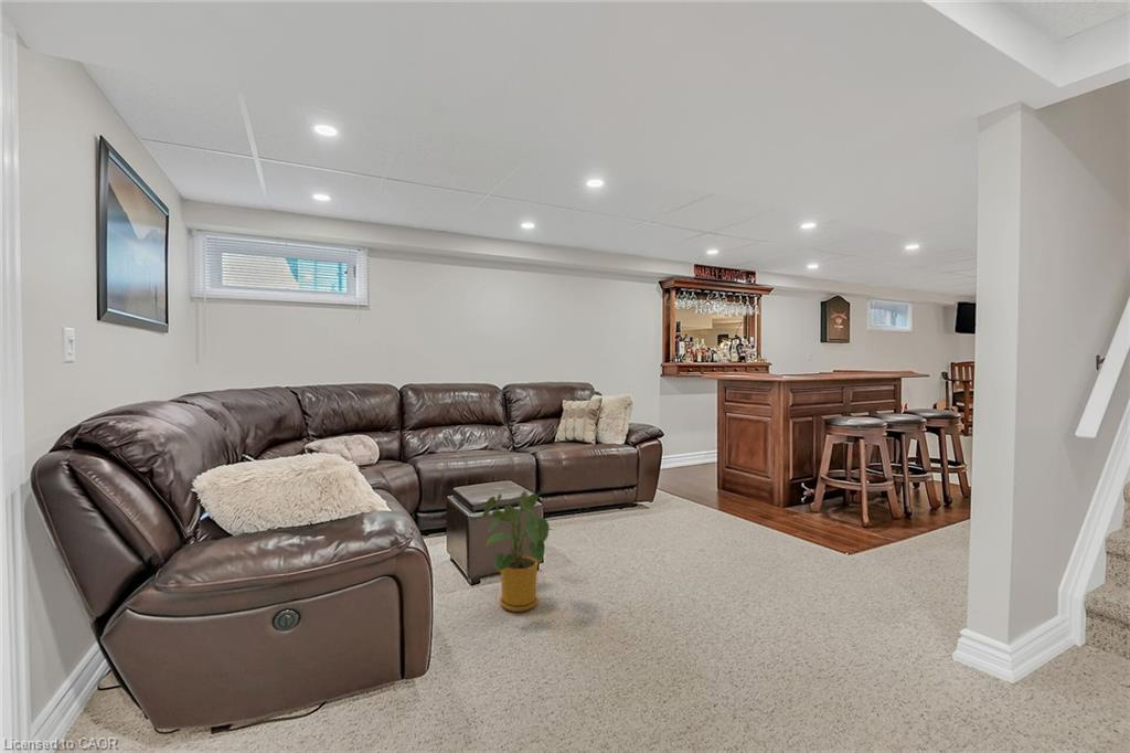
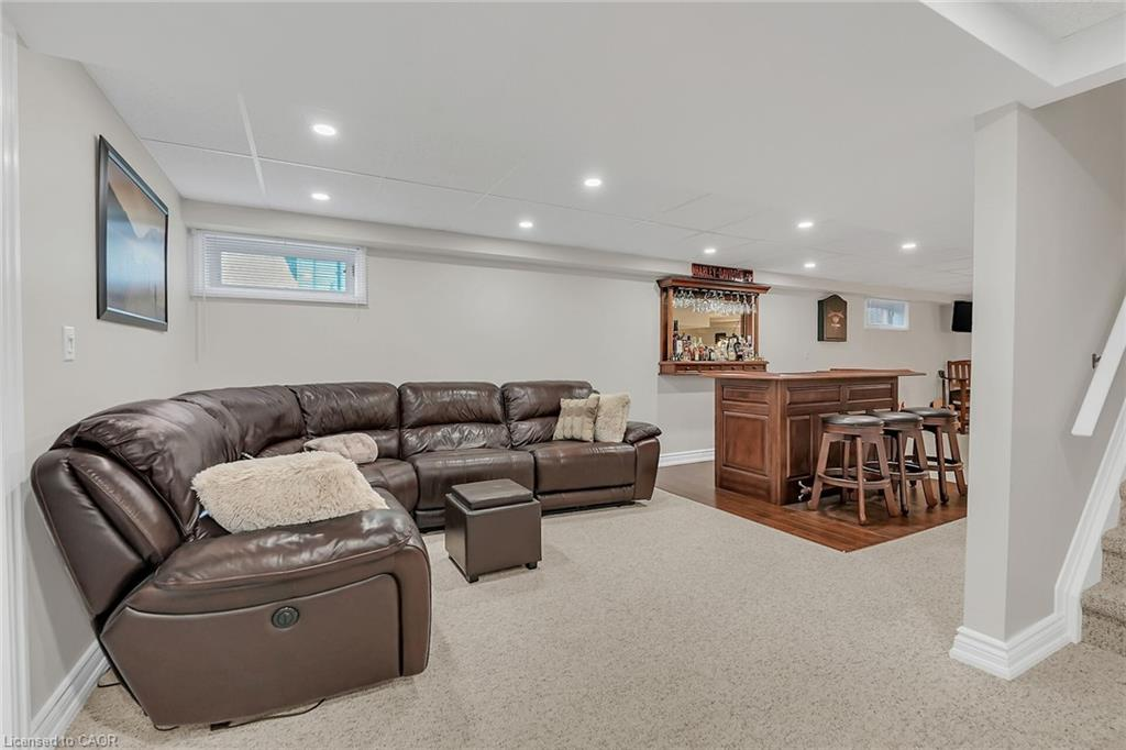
- house plant [481,490,557,613]
